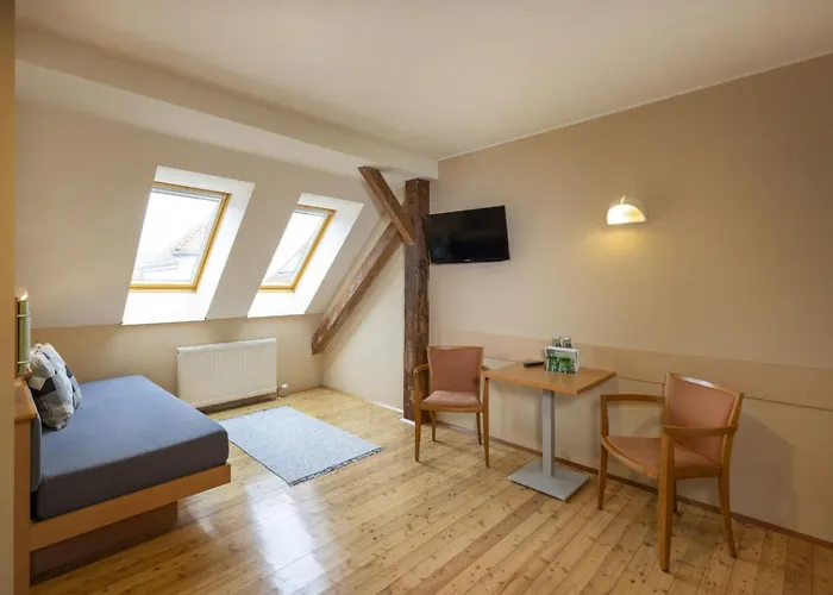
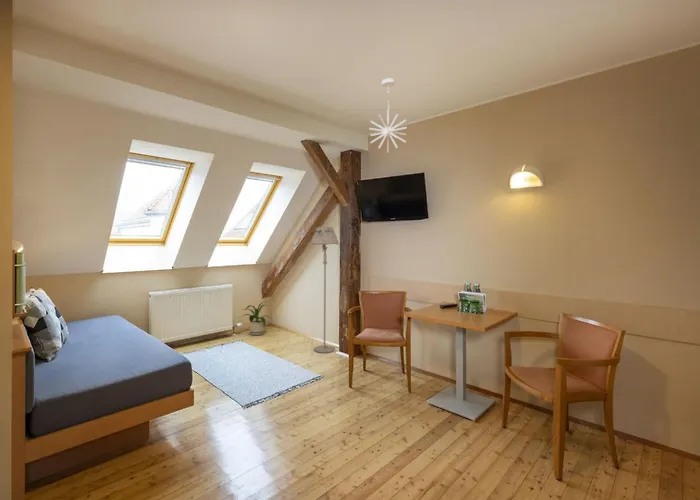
+ floor lamp [310,226,340,354]
+ house plant [240,300,274,336]
+ pendant light [369,78,408,153]
